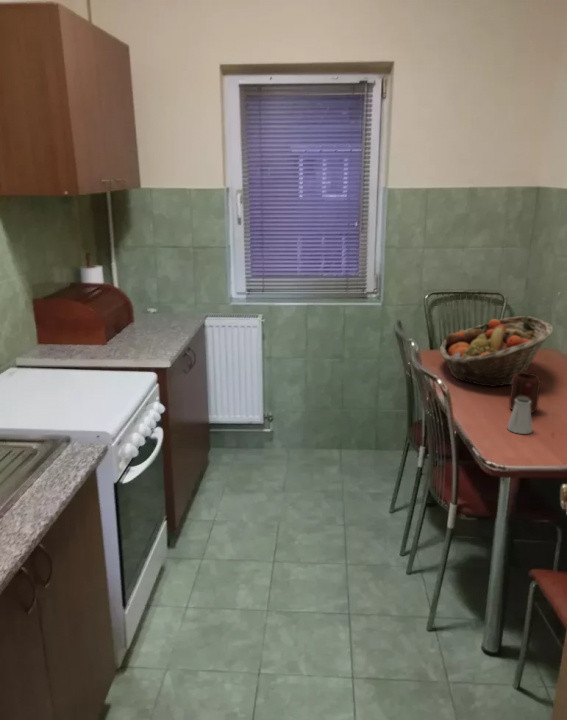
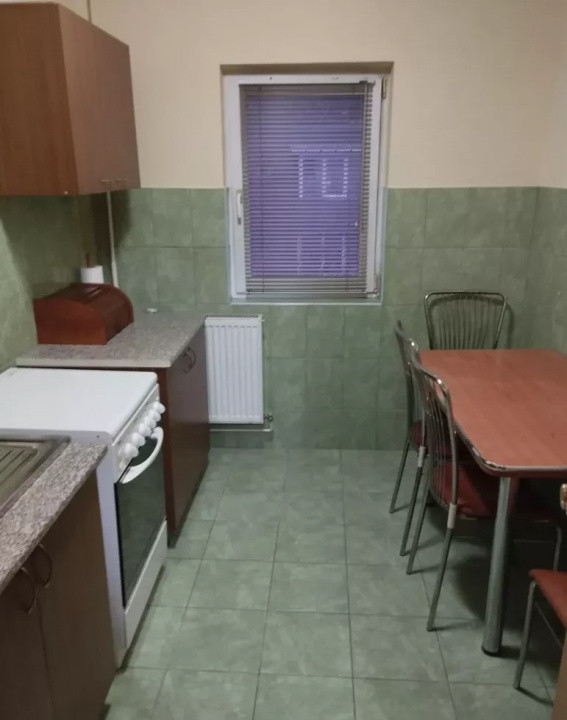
- saltshaker [506,396,533,435]
- mug [508,371,542,414]
- fruit basket [439,315,554,388]
